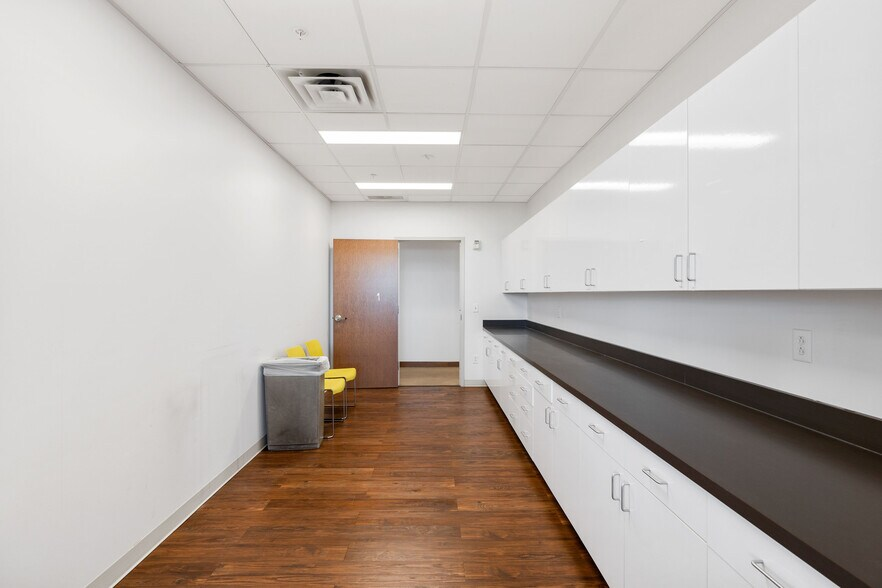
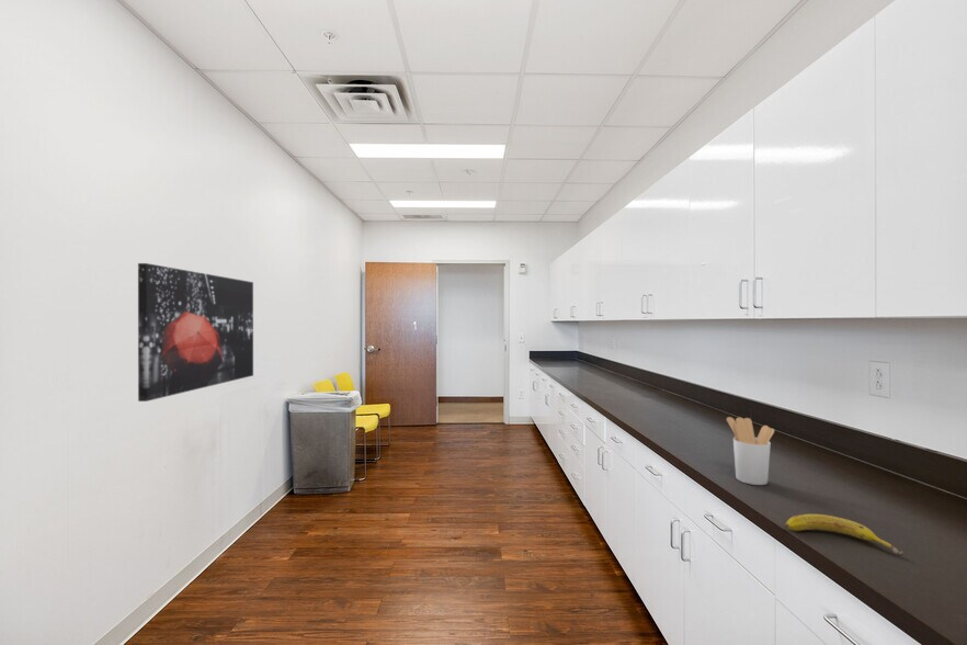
+ fruit [784,513,903,555]
+ wall art [137,262,254,403]
+ utensil holder [726,416,775,486]
